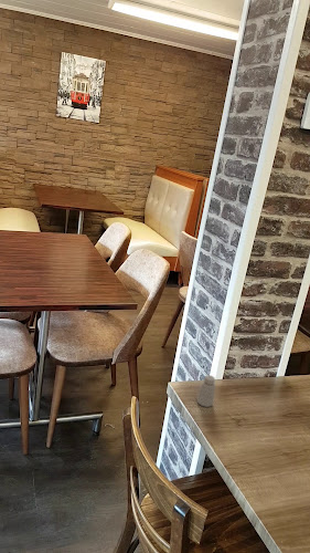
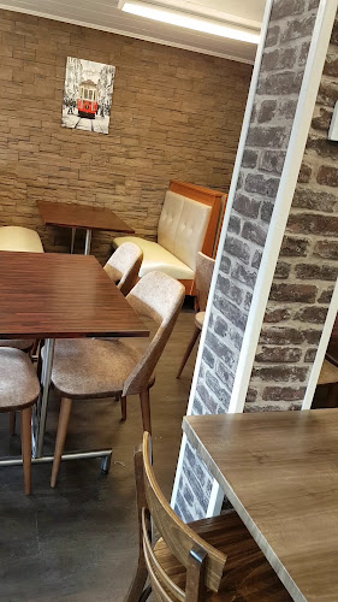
- saltshaker [196,374,216,408]
